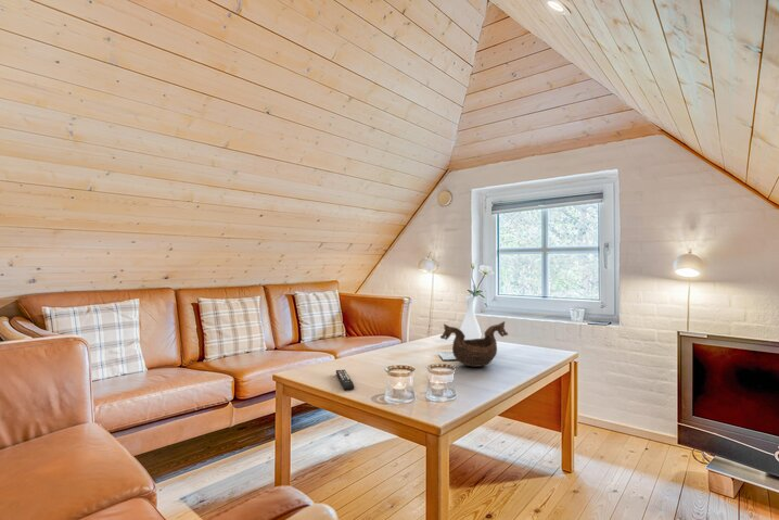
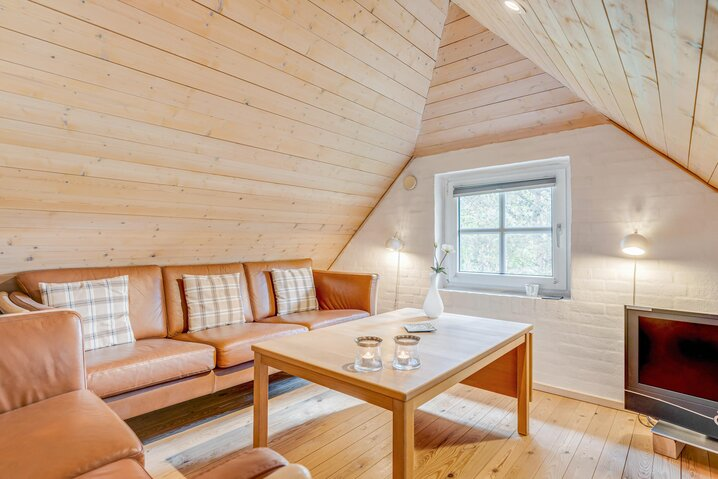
- remote control [335,369,355,391]
- decorative bowl [439,320,509,368]
